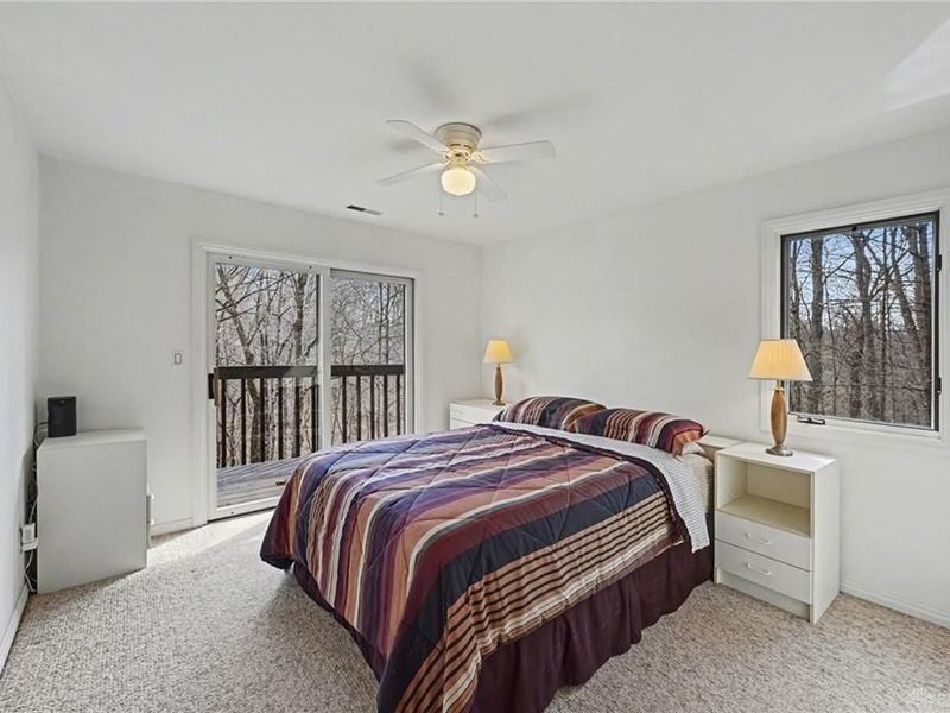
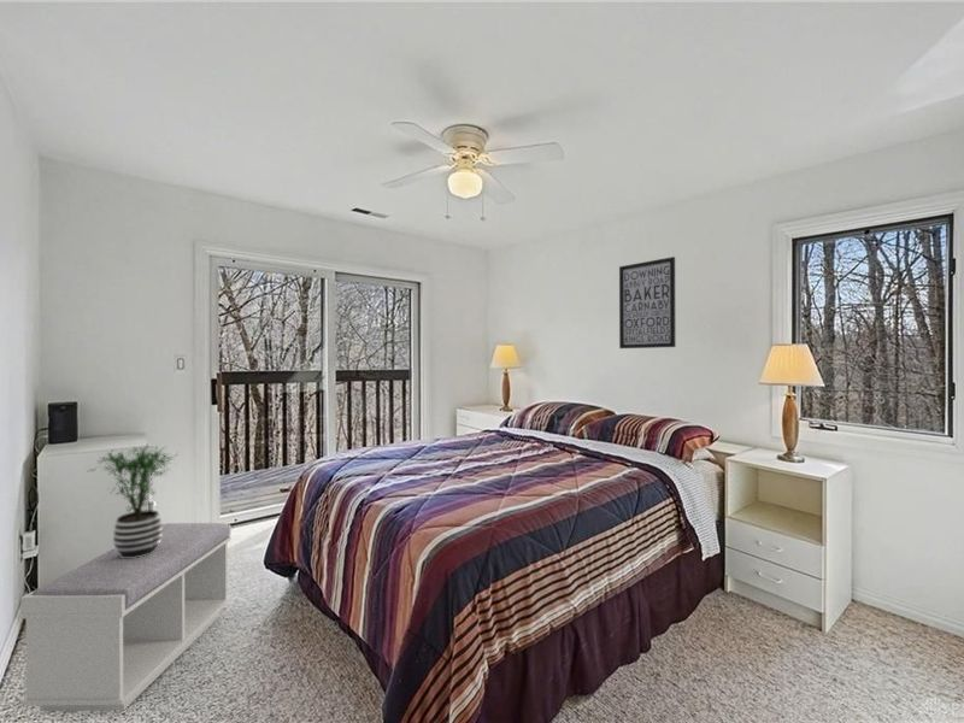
+ bench [20,522,233,712]
+ wall art [618,255,677,349]
+ potted plant [87,442,180,558]
